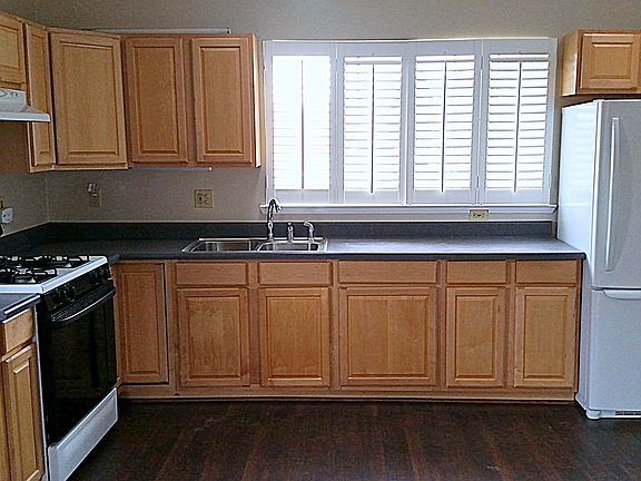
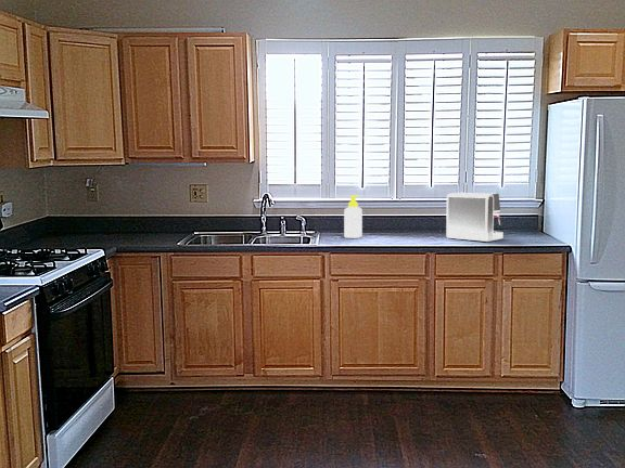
+ coffee maker [445,192,505,243]
+ soap bottle [343,194,363,239]
